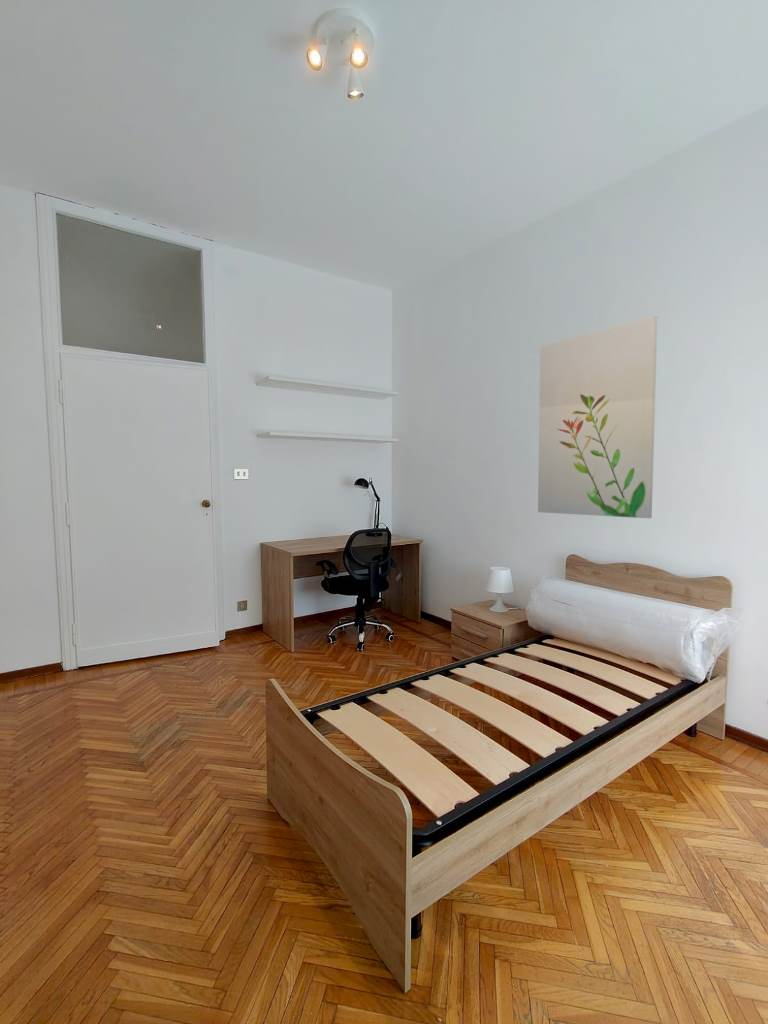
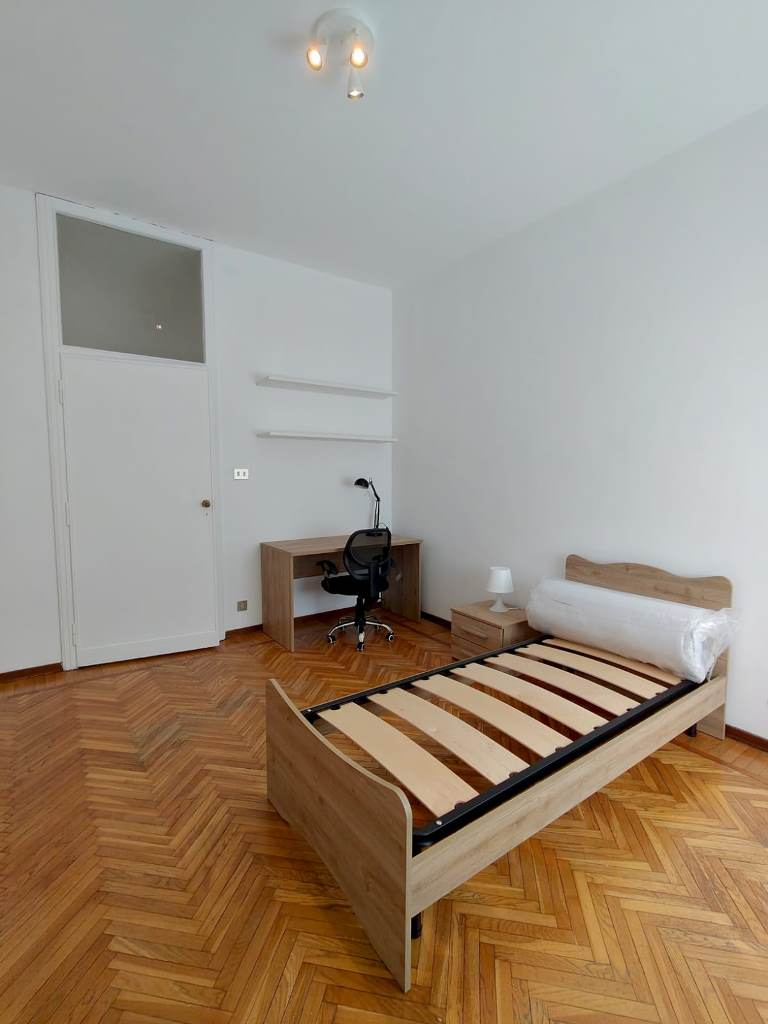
- wall art [537,314,658,519]
